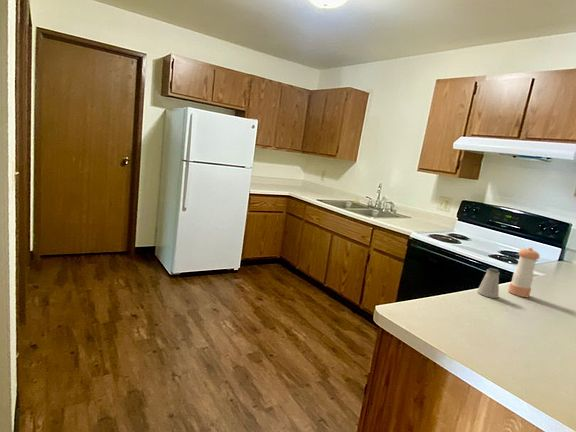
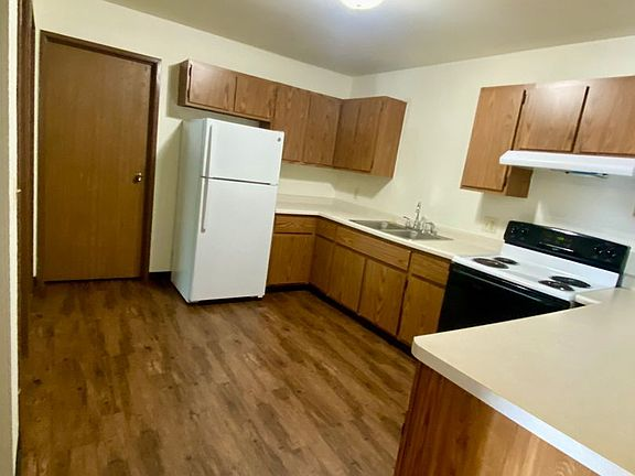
- saltshaker [476,267,501,299]
- pepper shaker [507,247,541,298]
